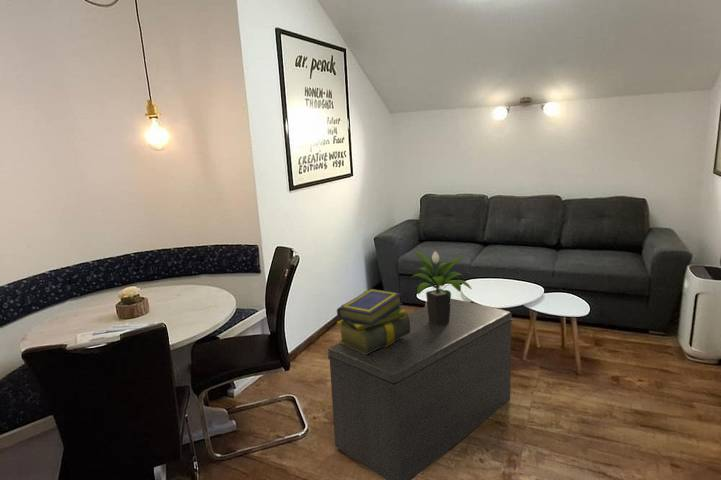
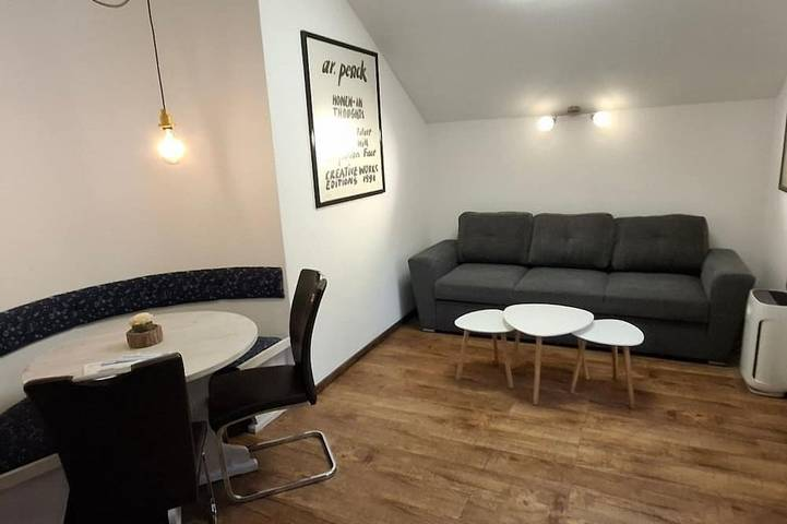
- stack of books [336,288,410,354]
- potted plant [411,249,473,326]
- bench [327,298,513,480]
